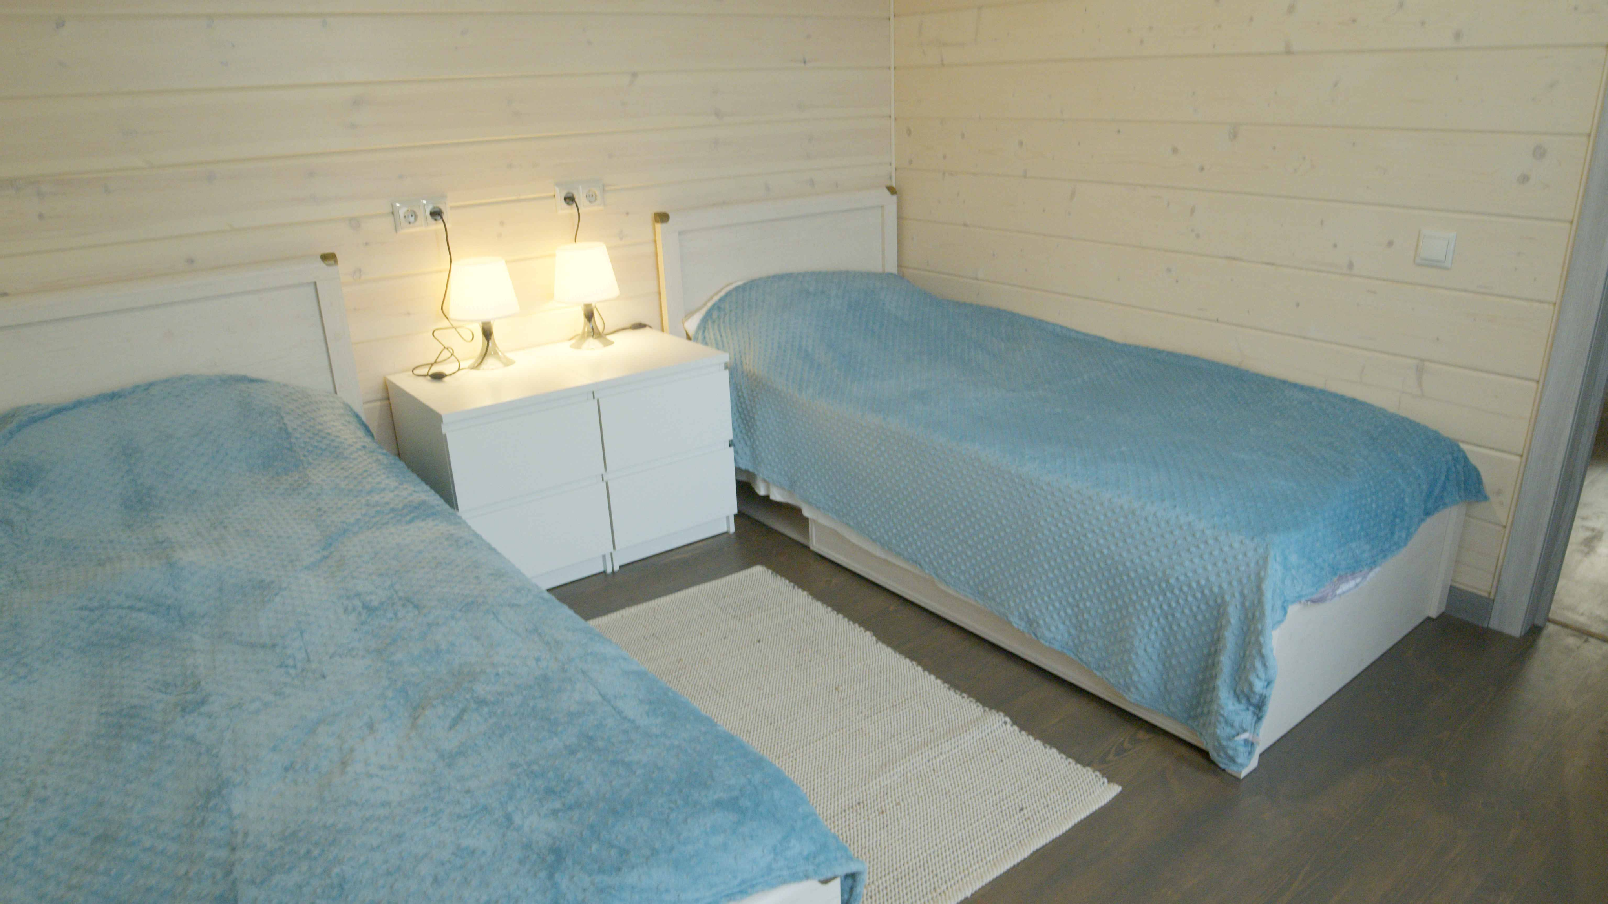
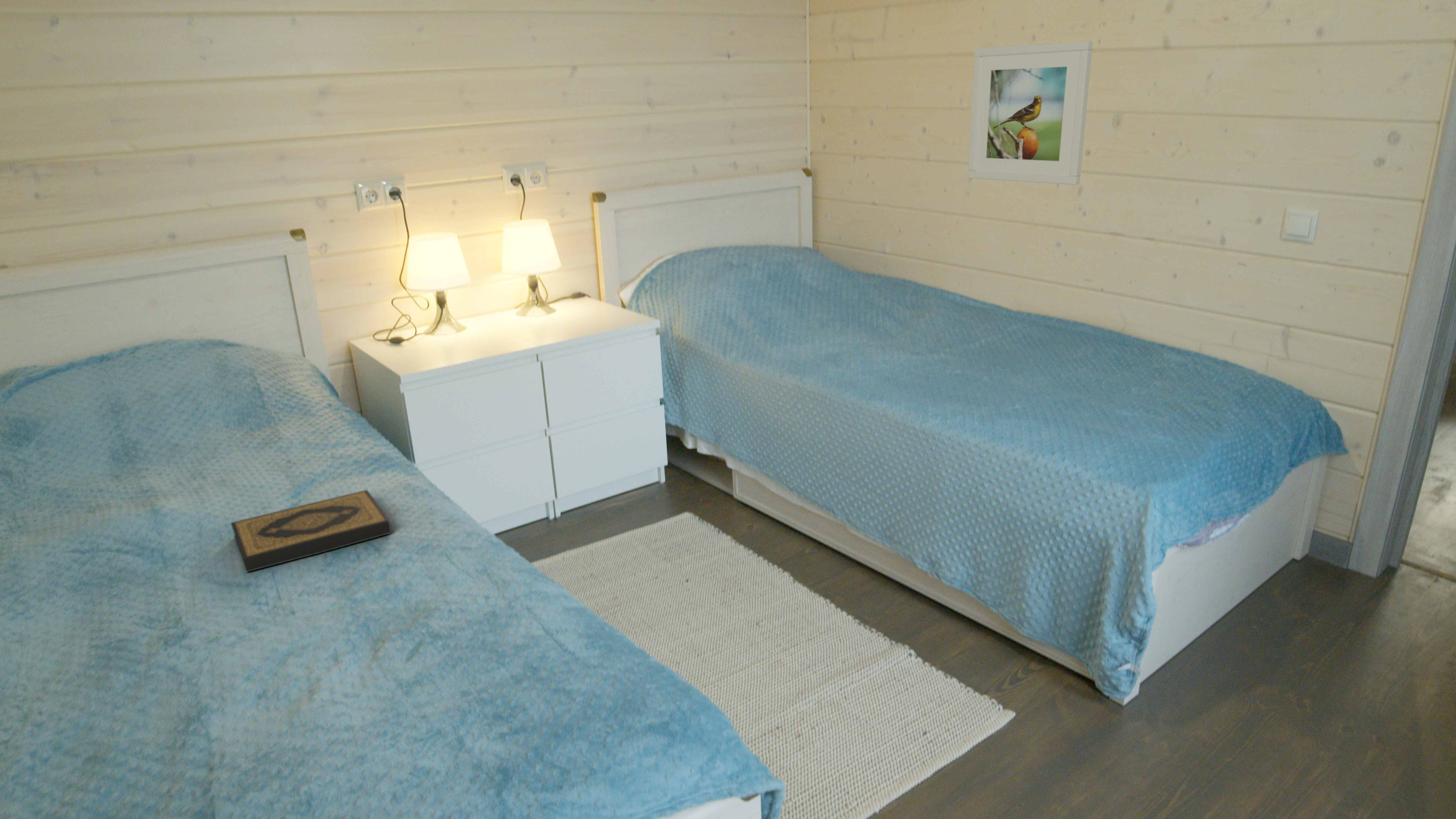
+ hardback book [230,489,392,572]
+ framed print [968,40,1093,185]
